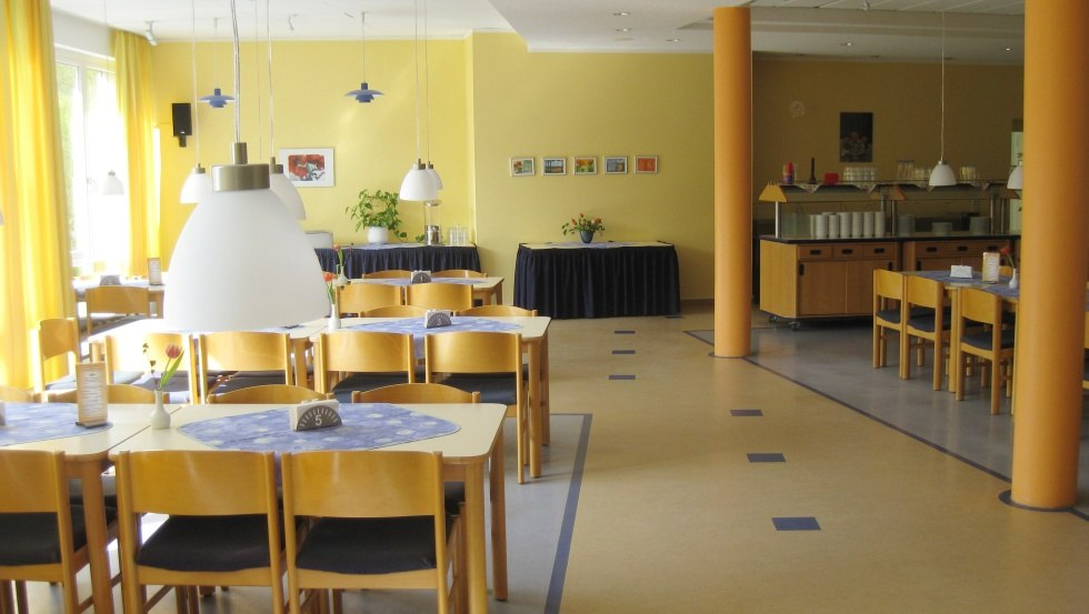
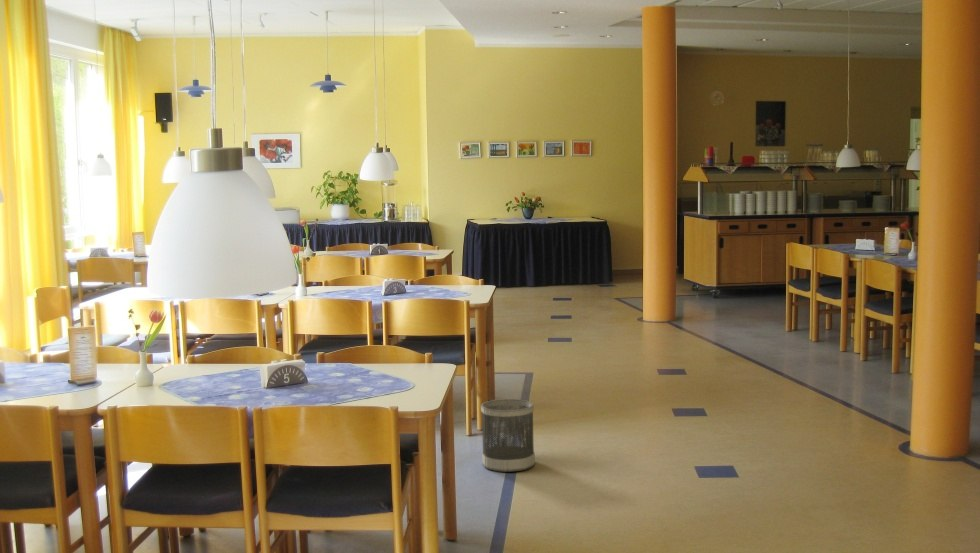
+ wastebasket [480,398,536,473]
